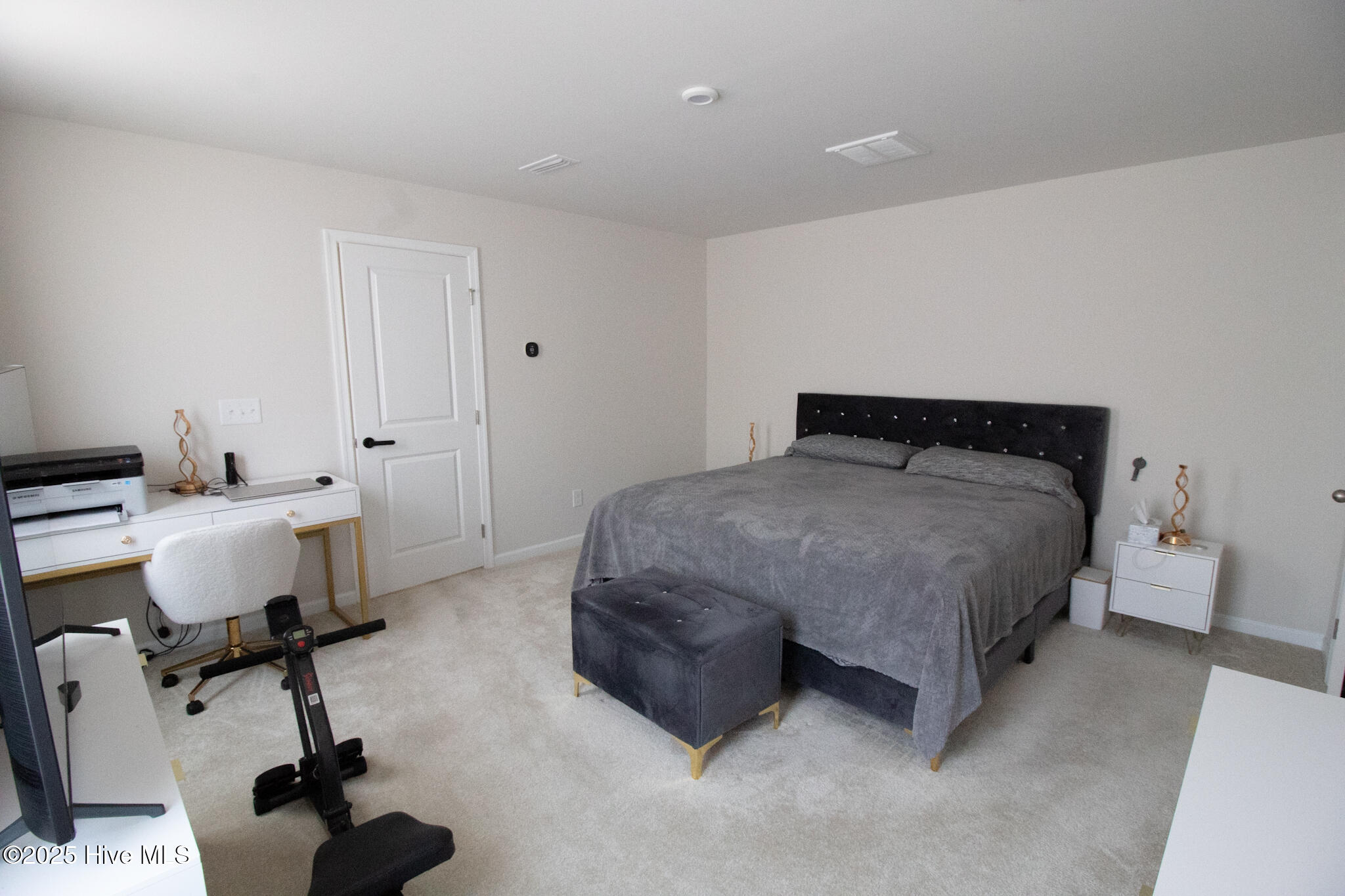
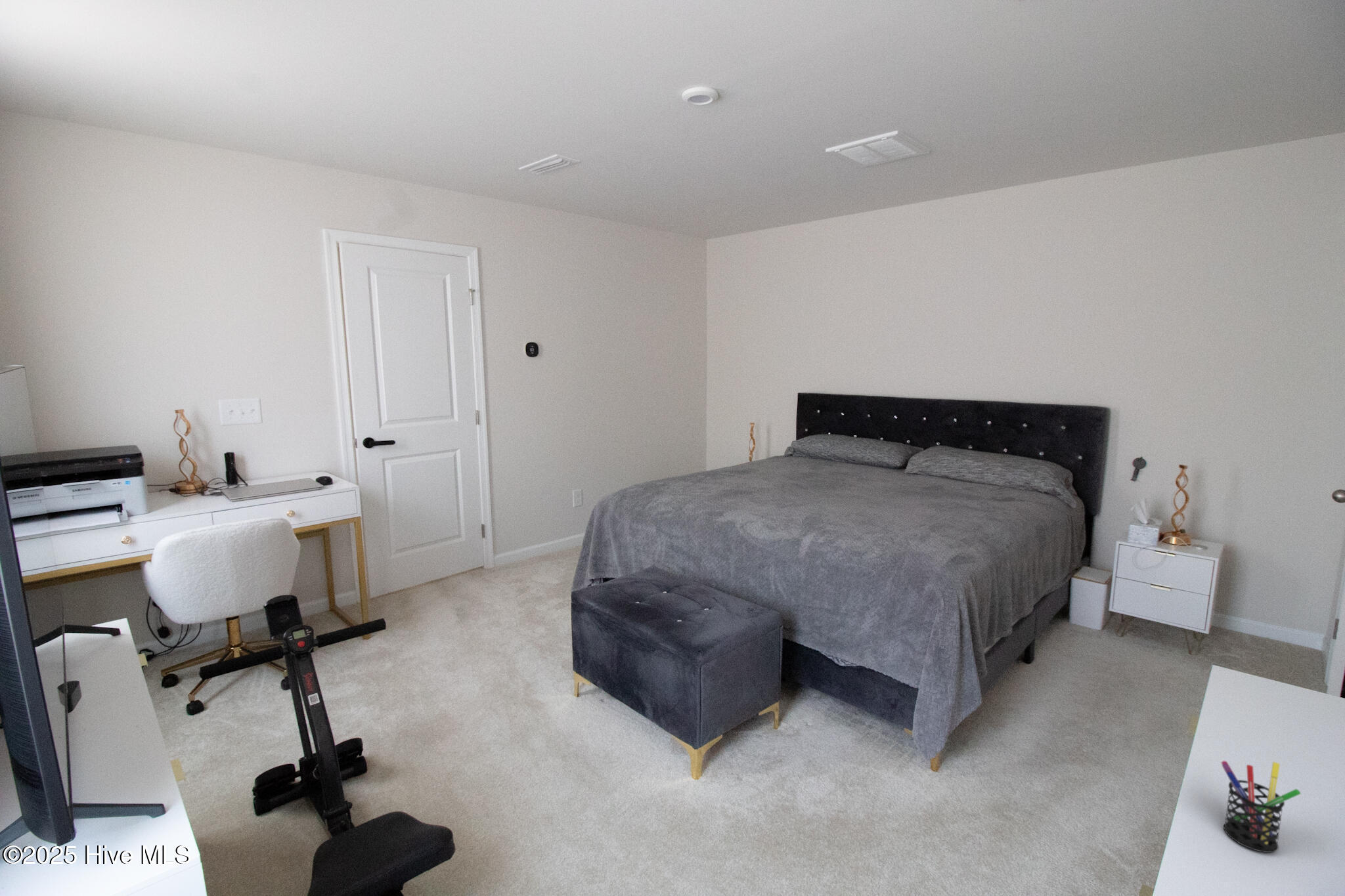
+ pen holder [1221,760,1302,853]
